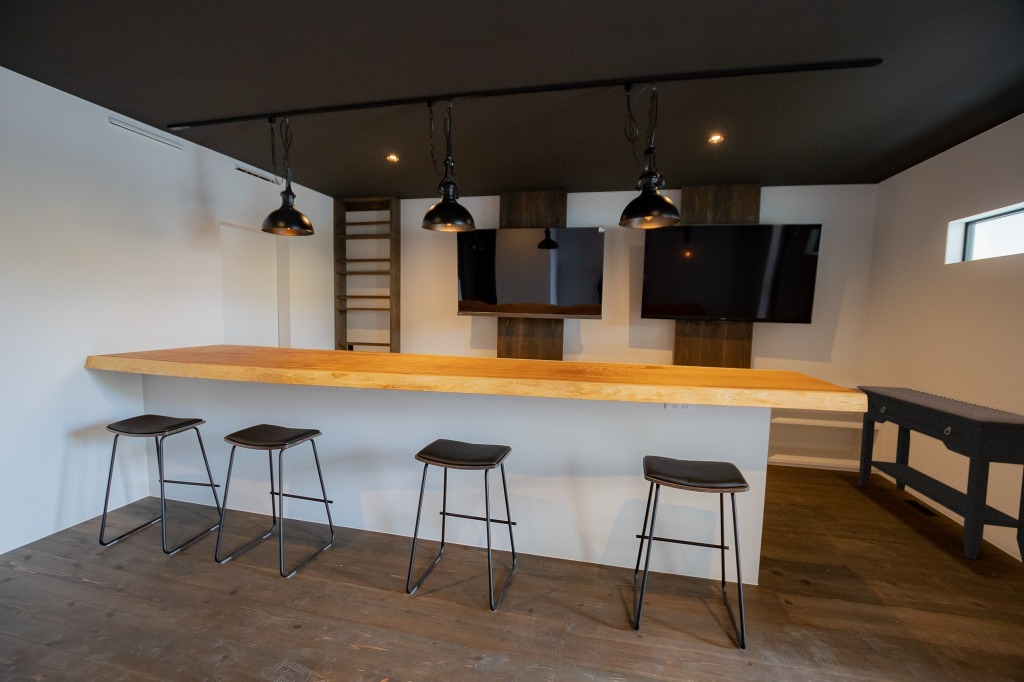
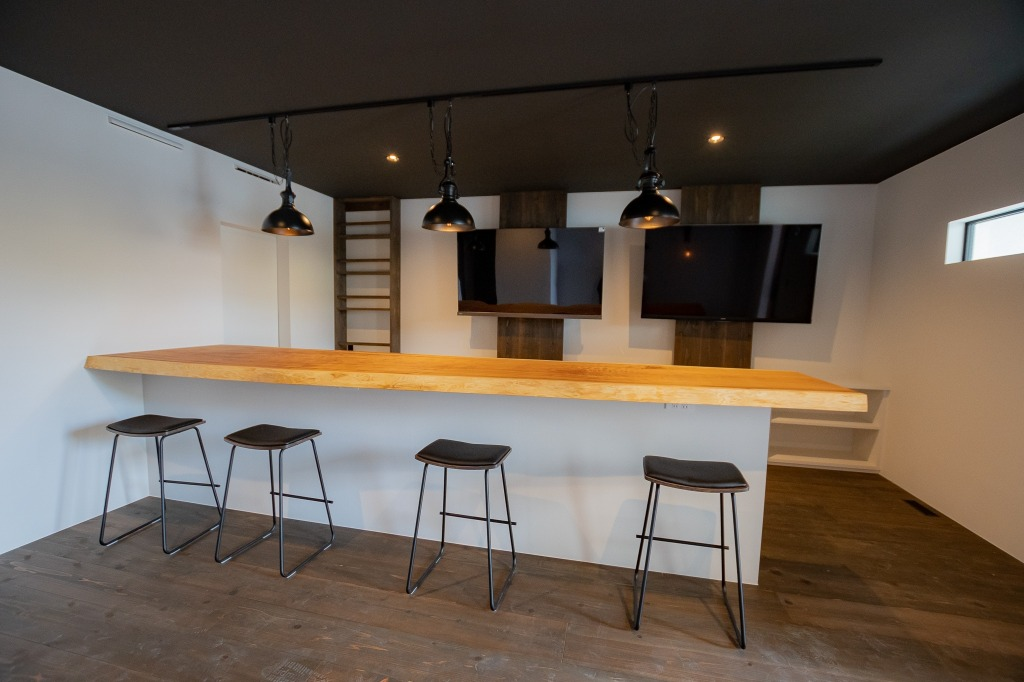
- console table [855,385,1024,565]
